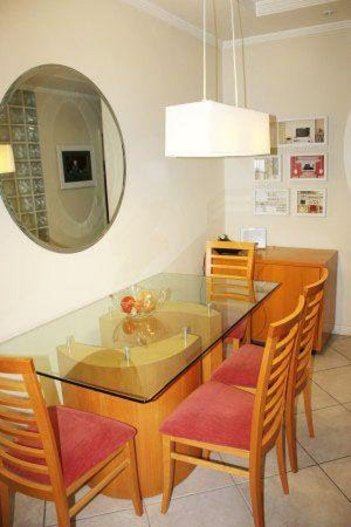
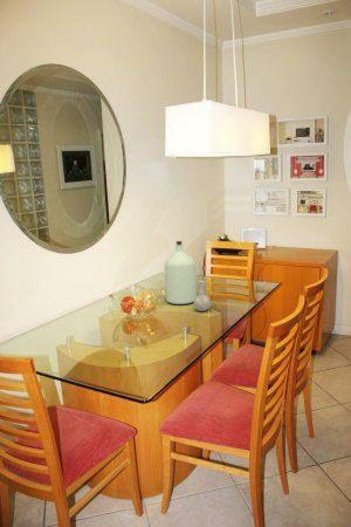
+ bottle [164,240,211,312]
